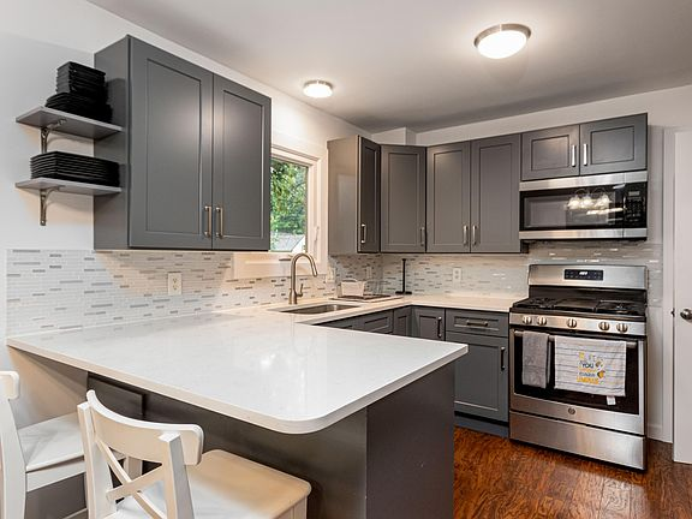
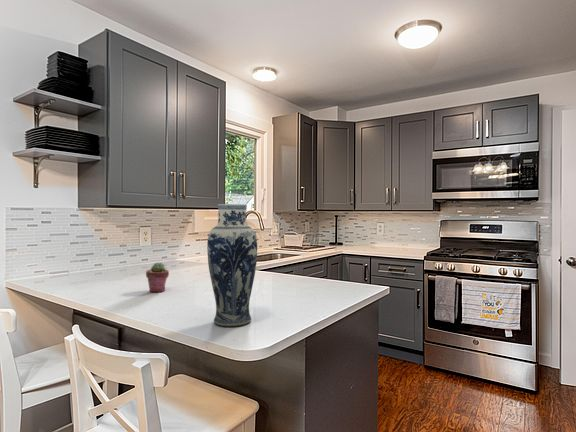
+ vase [206,203,258,327]
+ potted succulent [145,261,170,293]
